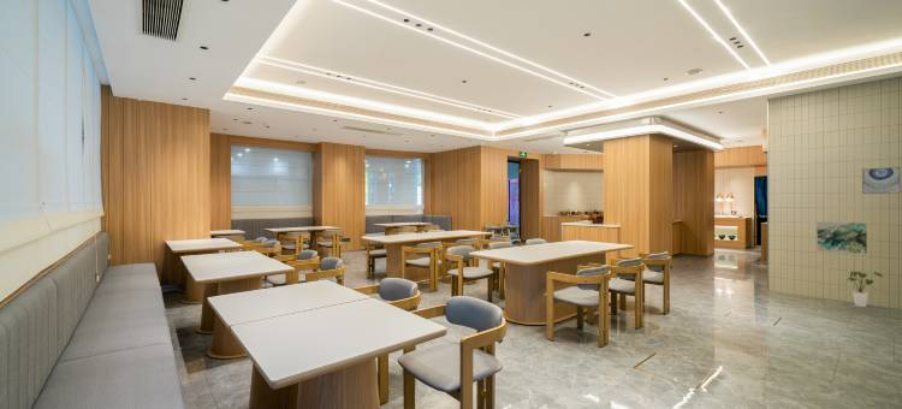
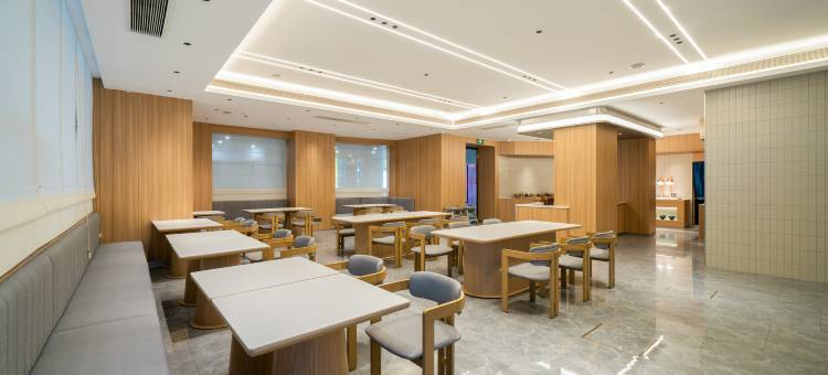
- wall art [815,221,868,255]
- wall art [861,166,902,195]
- house plant [847,271,884,308]
